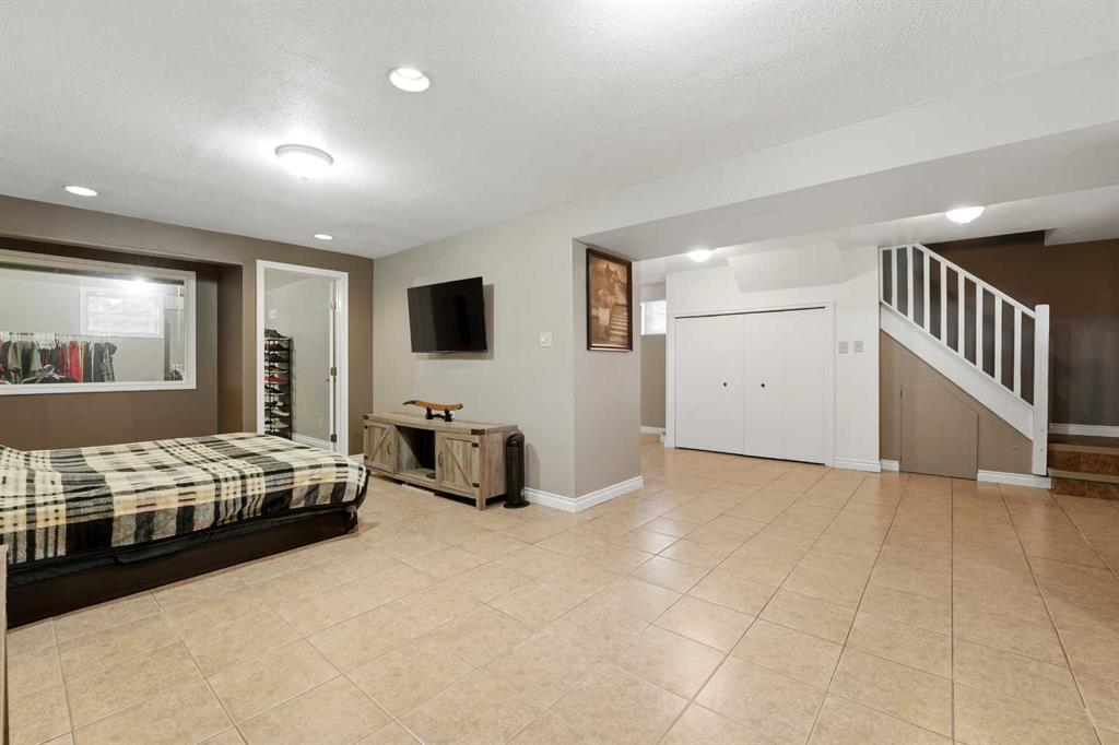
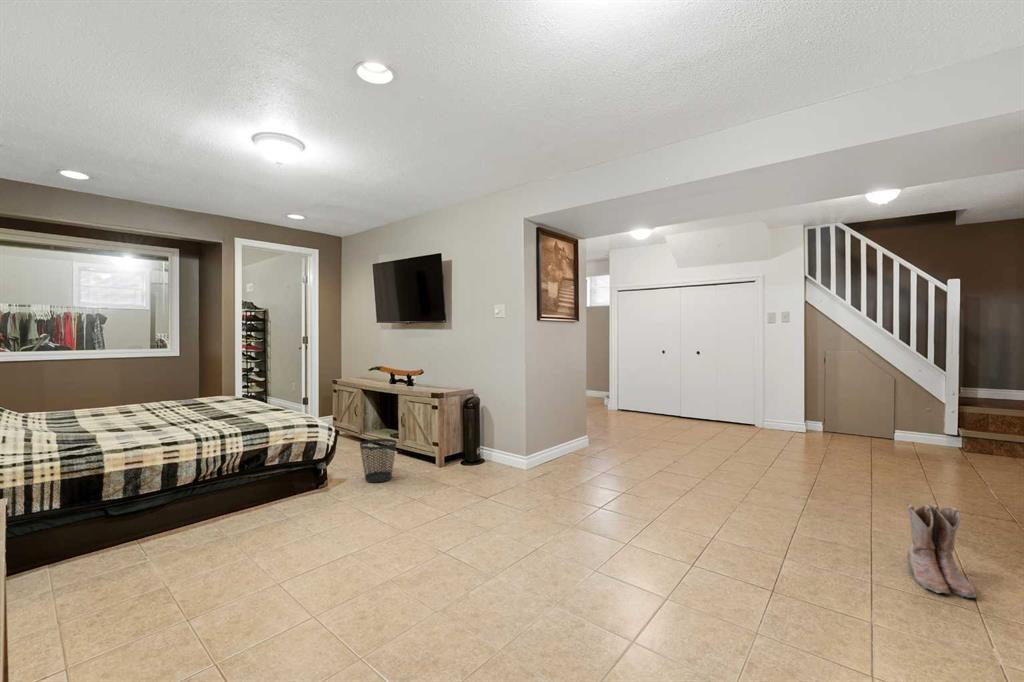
+ wastebasket [359,438,398,484]
+ boots [906,503,977,599]
